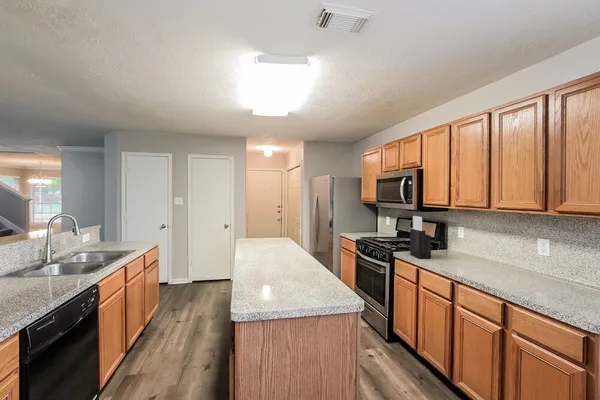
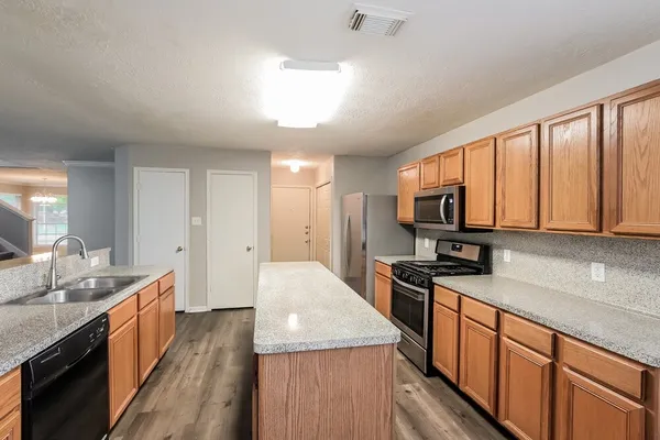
- knife block [409,215,432,259]
